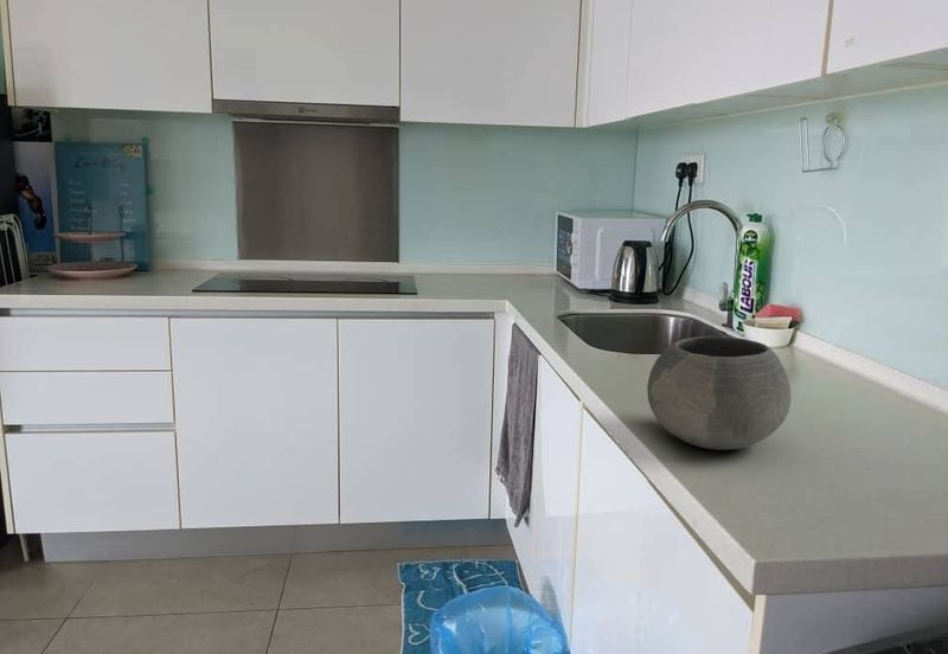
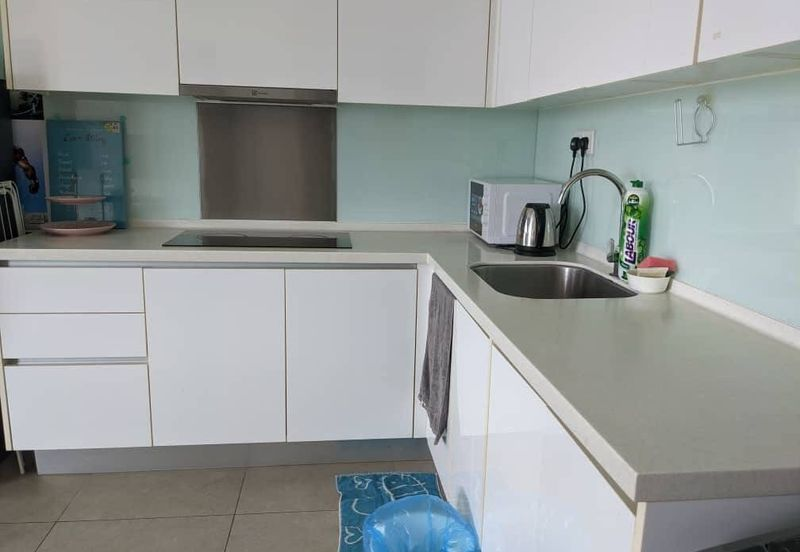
- bowl [646,335,793,451]
